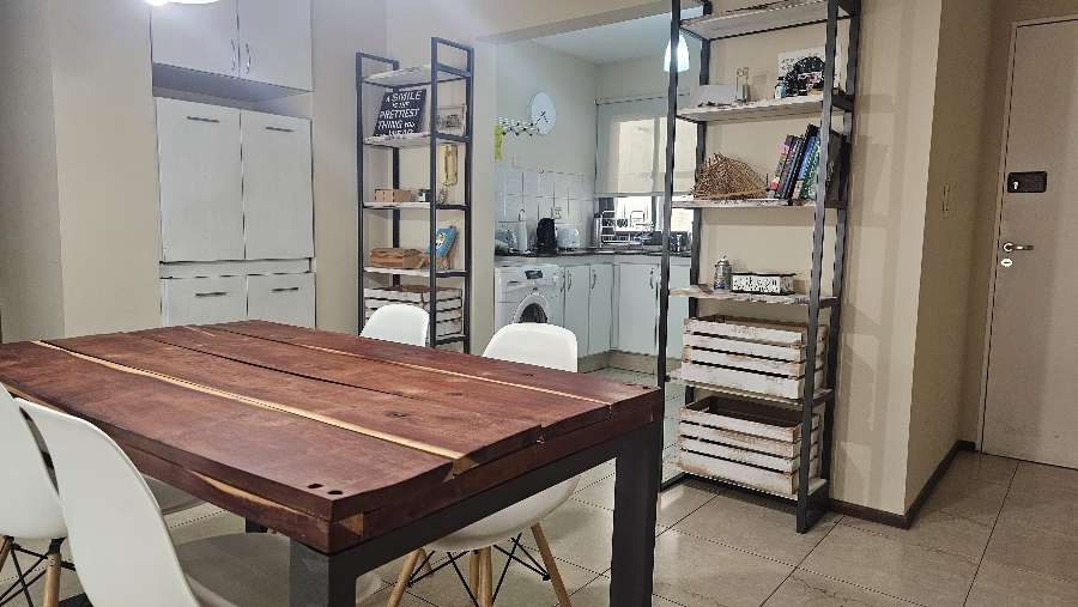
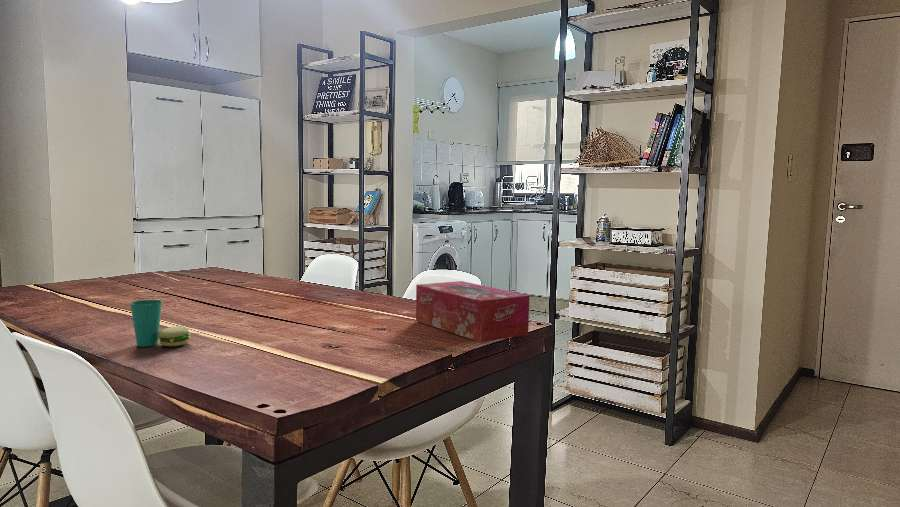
+ tissue box [415,280,530,343]
+ cup [129,299,191,348]
